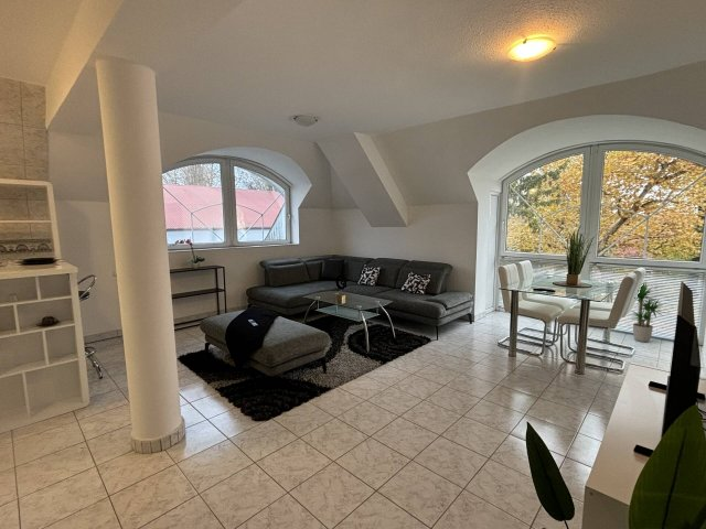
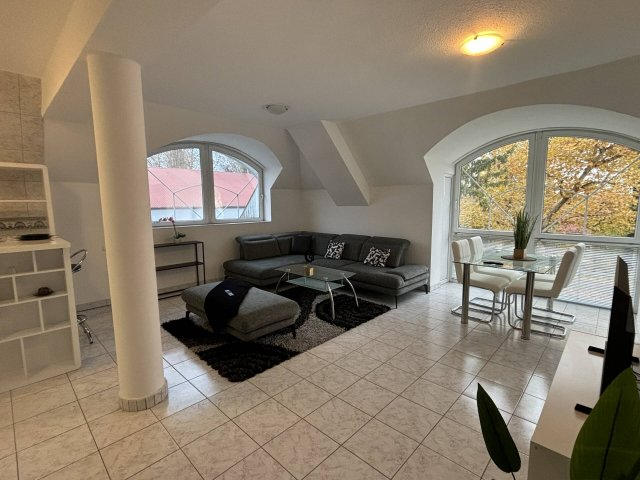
- potted plant [629,281,672,343]
